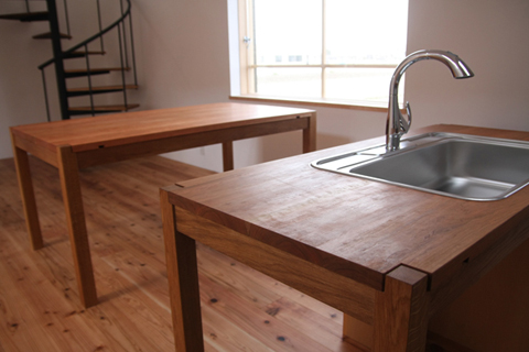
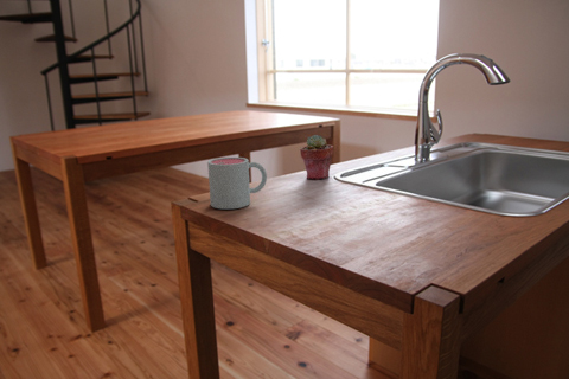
+ potted succulent [299,134,334,180]
+ mug [206,156,268,210]
